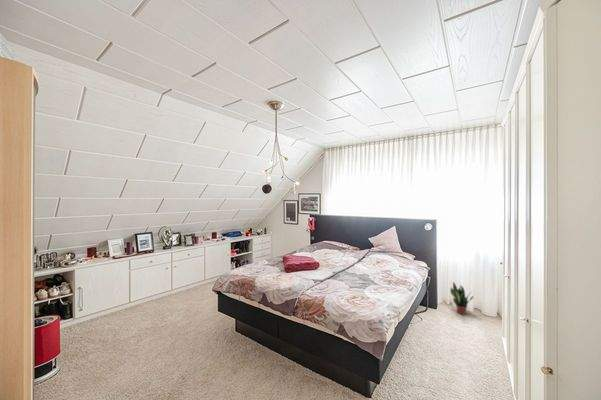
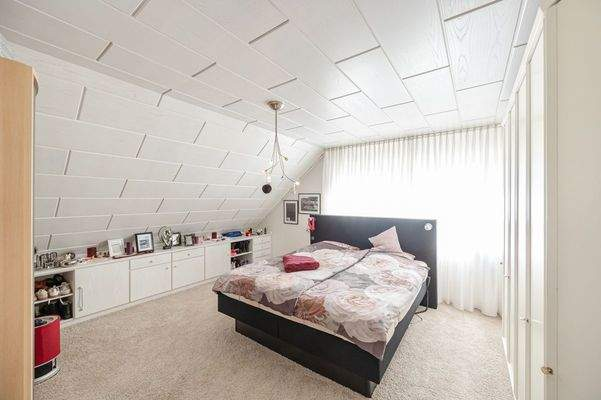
- potted plant [449,281,474,316]
